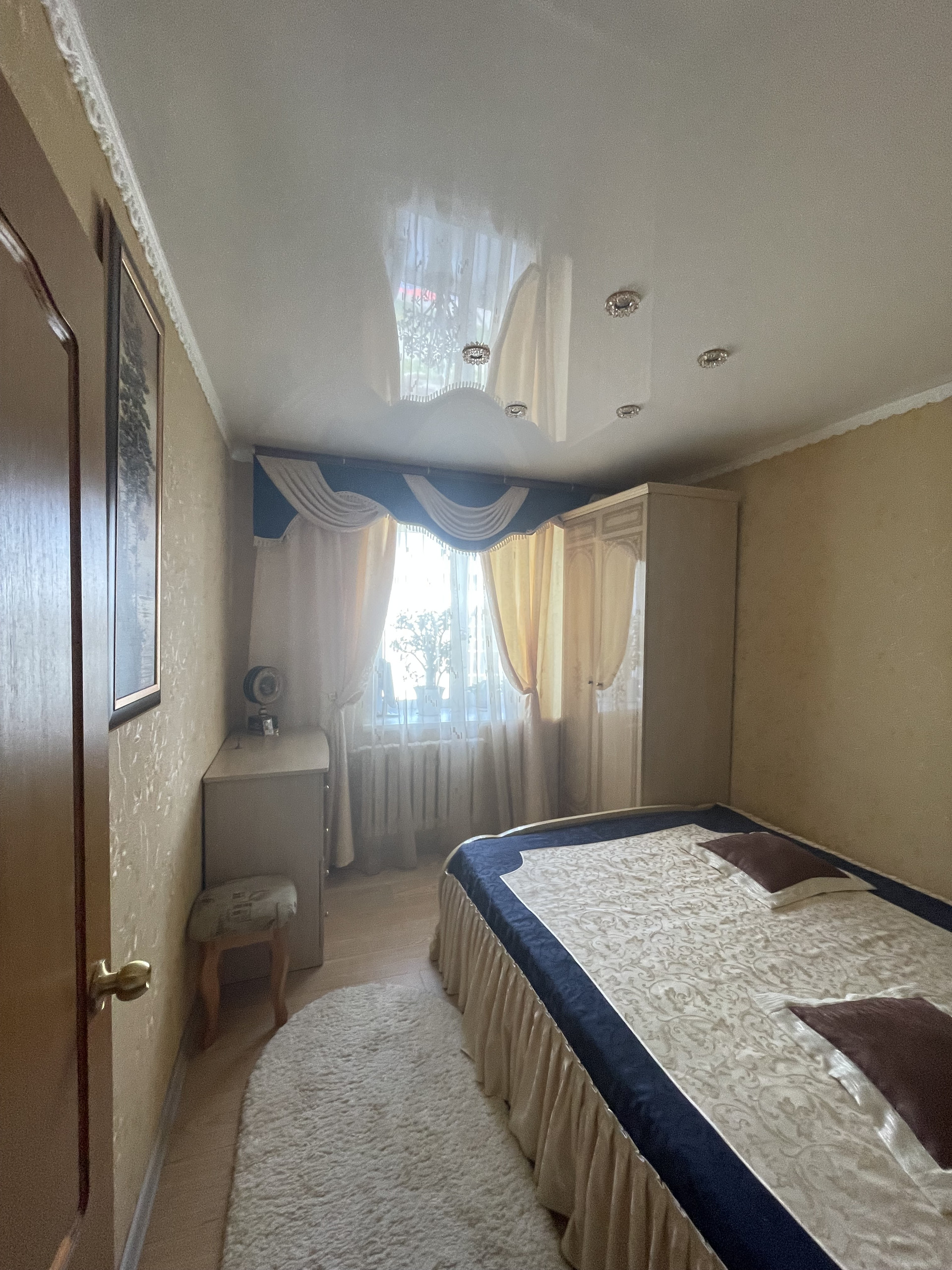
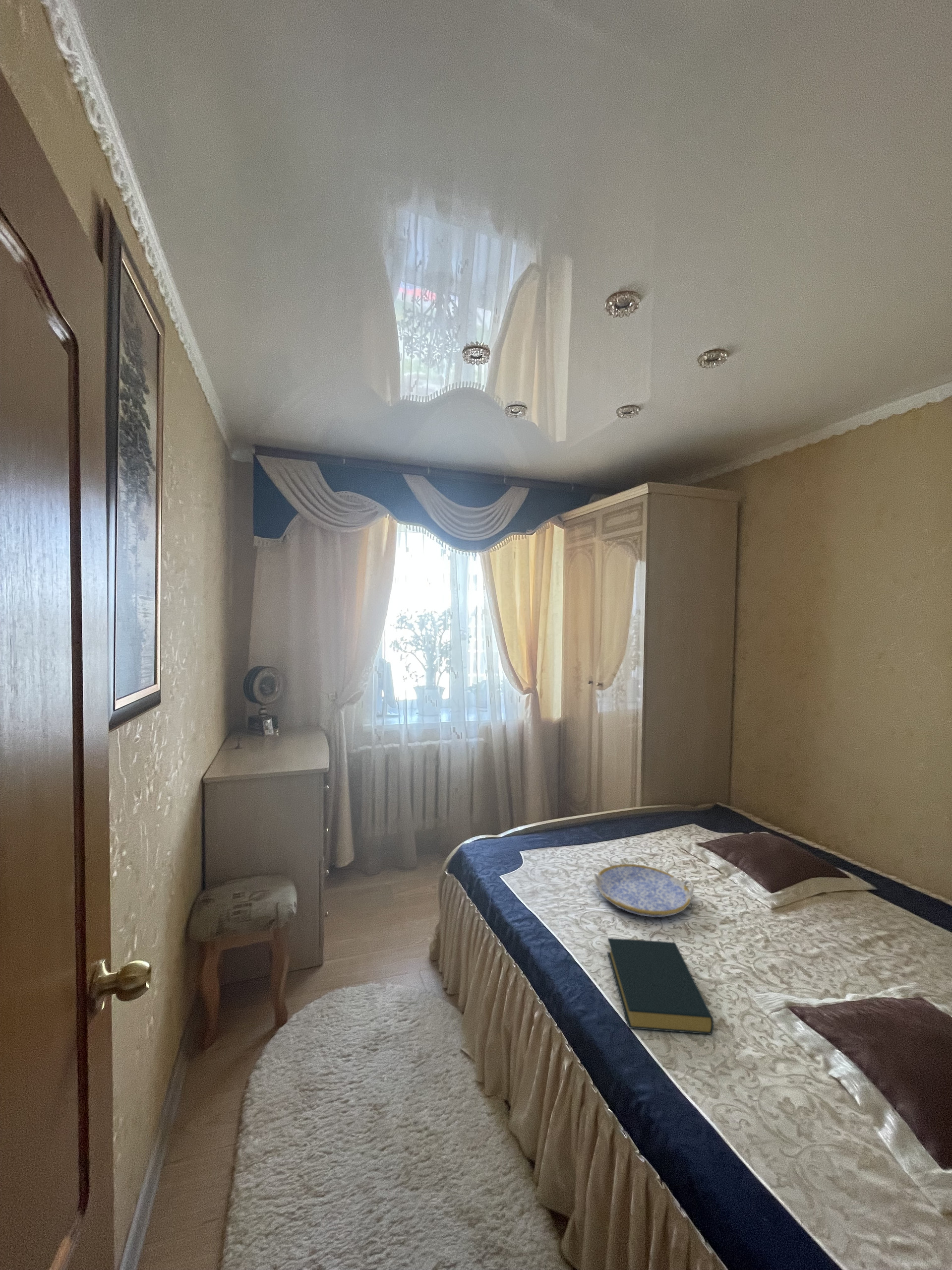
+ hardback book [607,938,714,1035]
+ serving tray [592,864,695,917]
